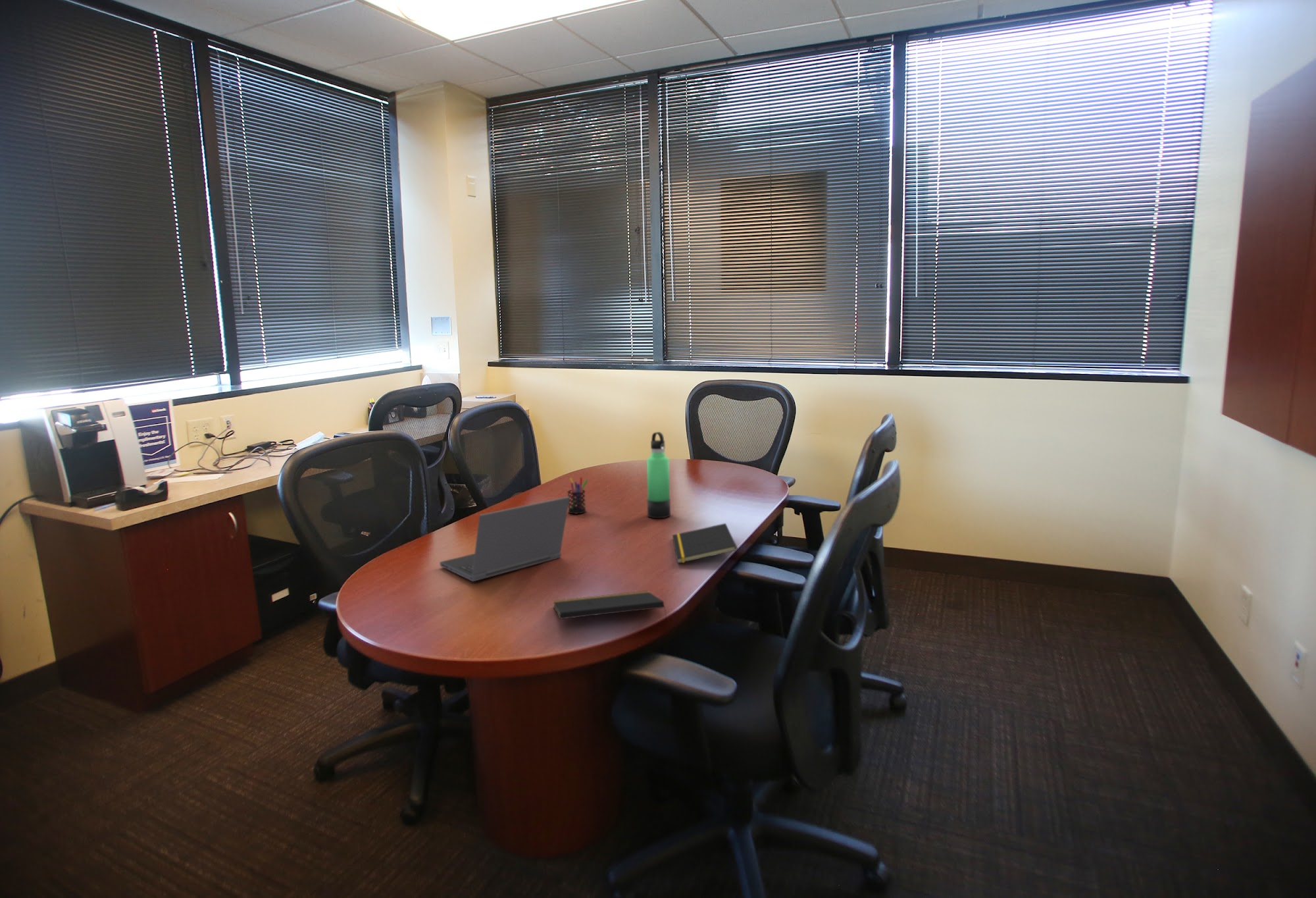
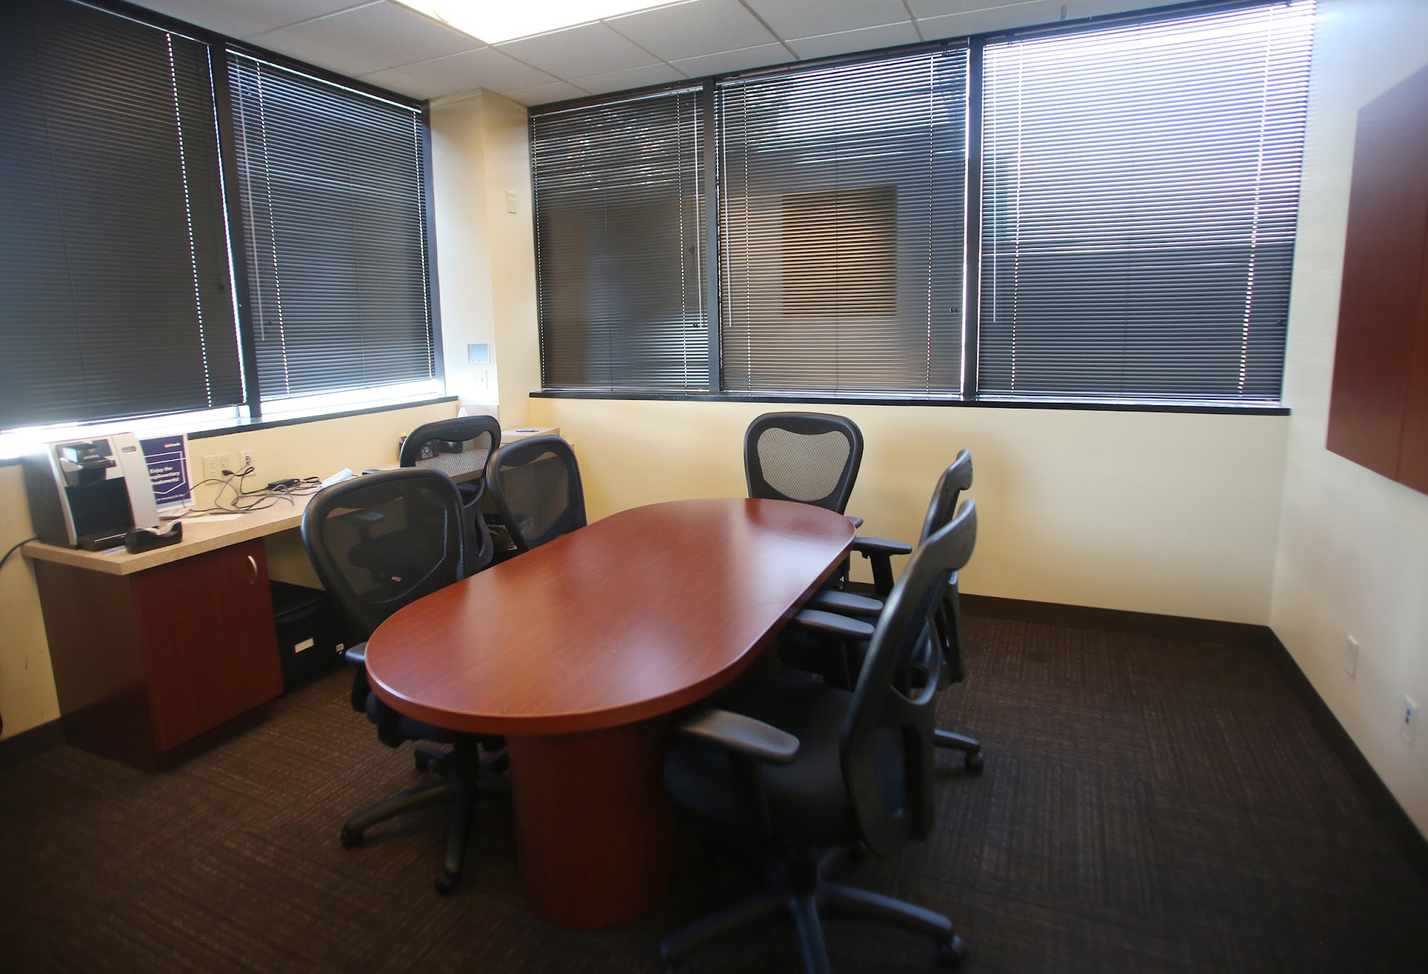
- notepad [672,523,738,564]
- notepad [552,590,668,621]
- laptop computer [439,496,570,582]
- pen holder [567,477,588,514]
- thermos bottle [646,431,671,519]
